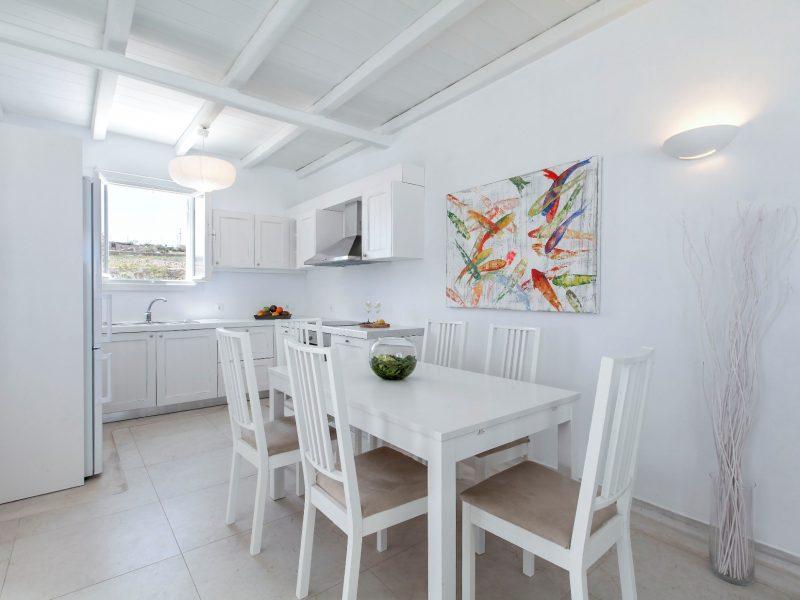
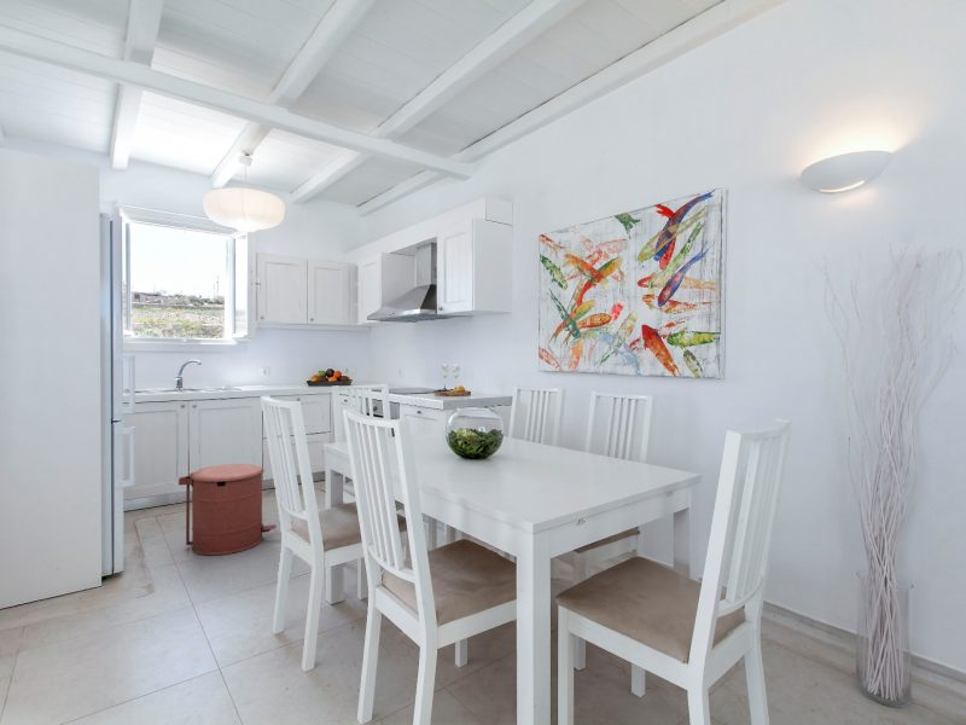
+ trash can [178,463,278,556]
